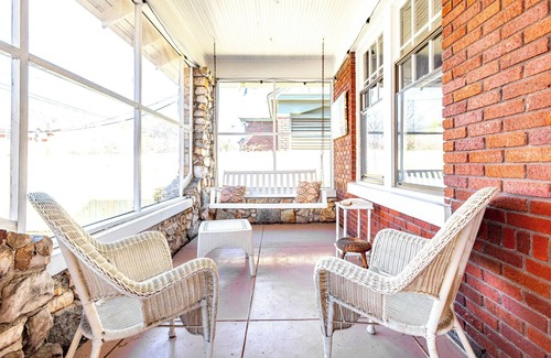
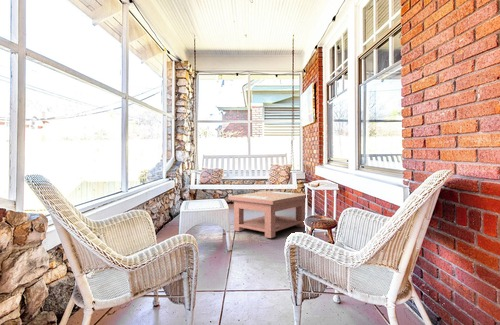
+ coffee table [227,190,311,239]
